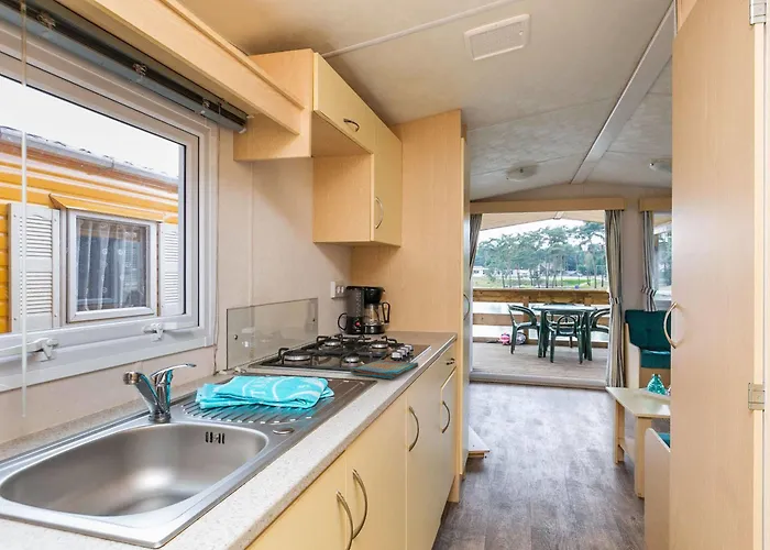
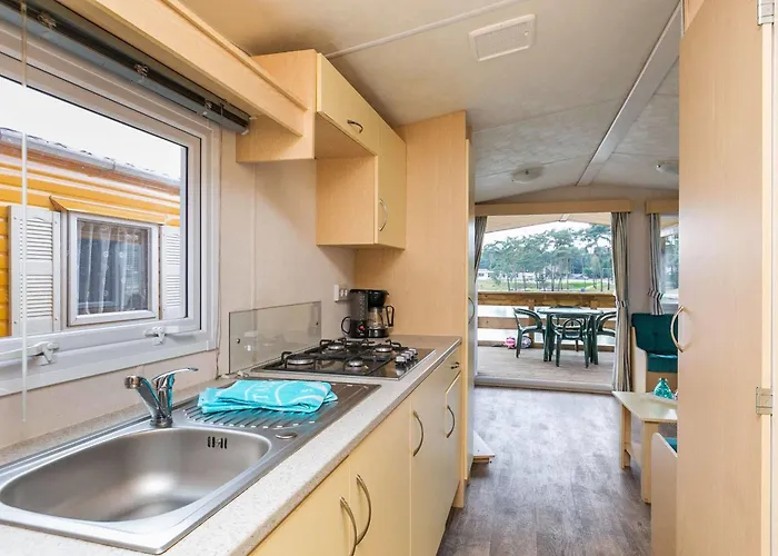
- dish towel [350,359,419,380]
